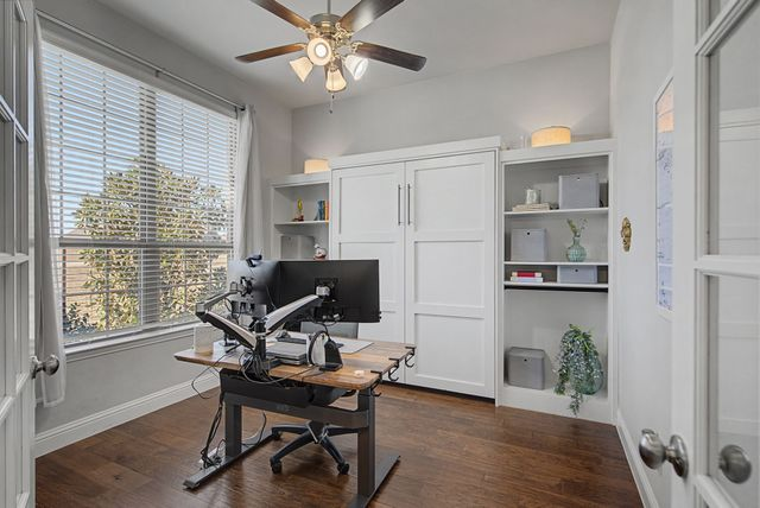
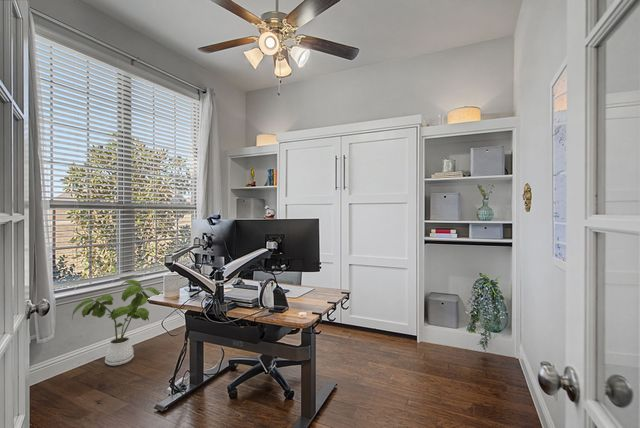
+ house plant [71,279,162,367]
